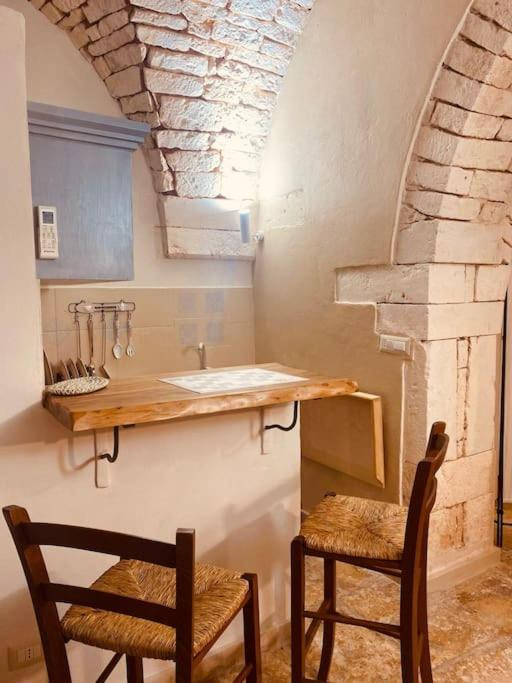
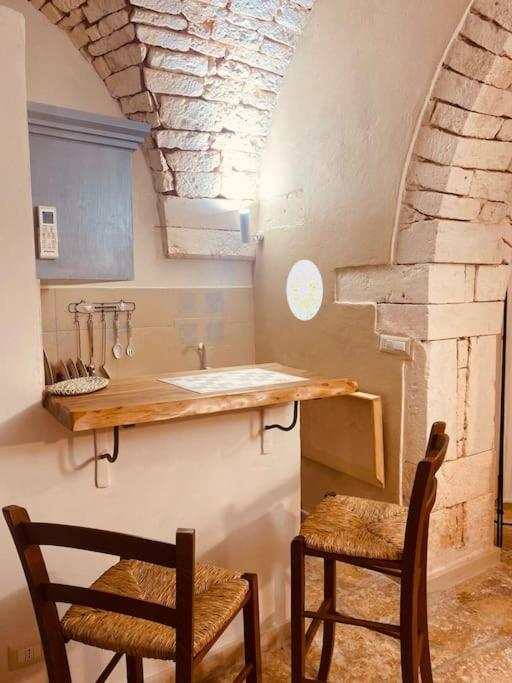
+ decorative plate [286,259,324,321]
